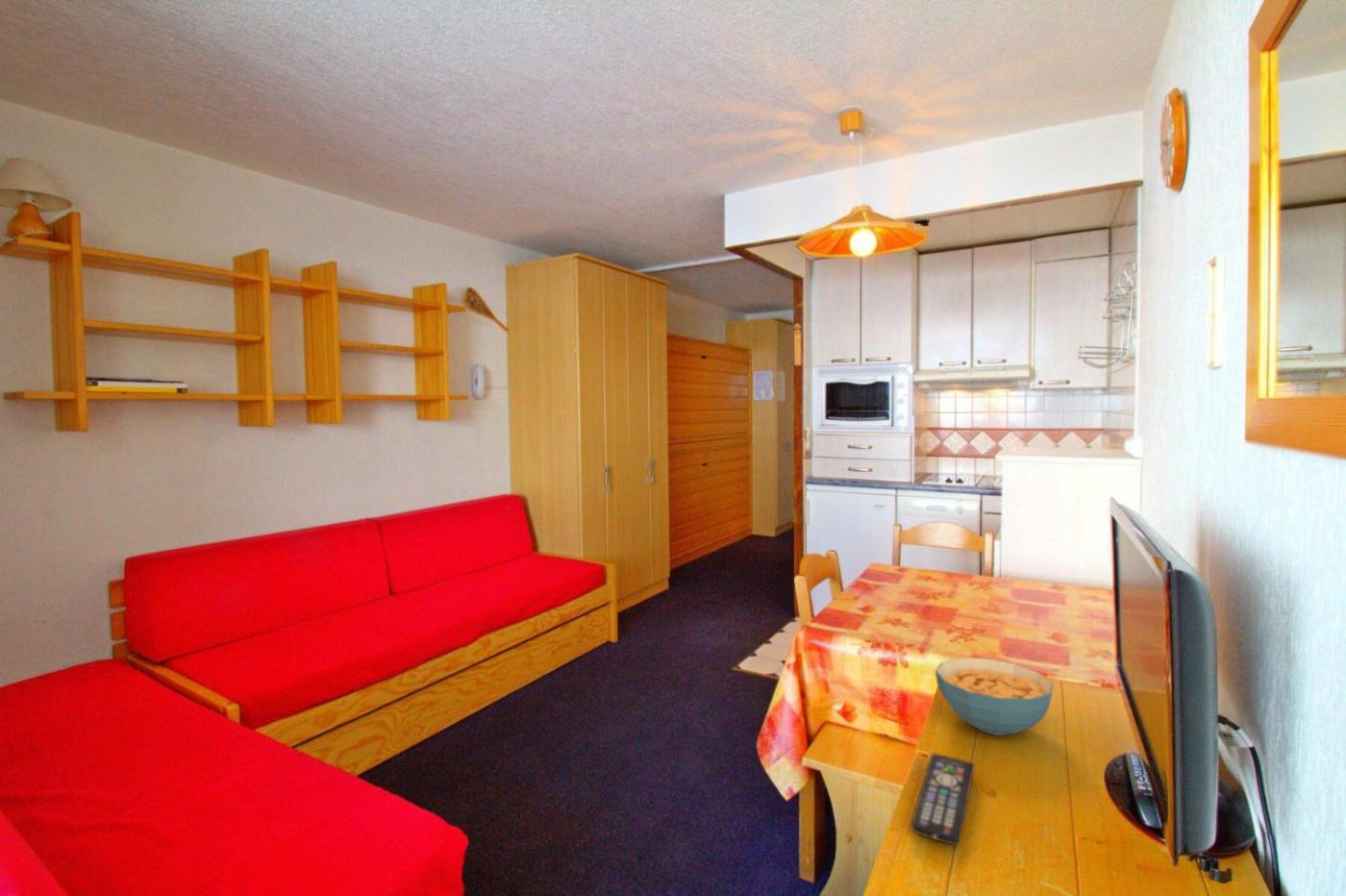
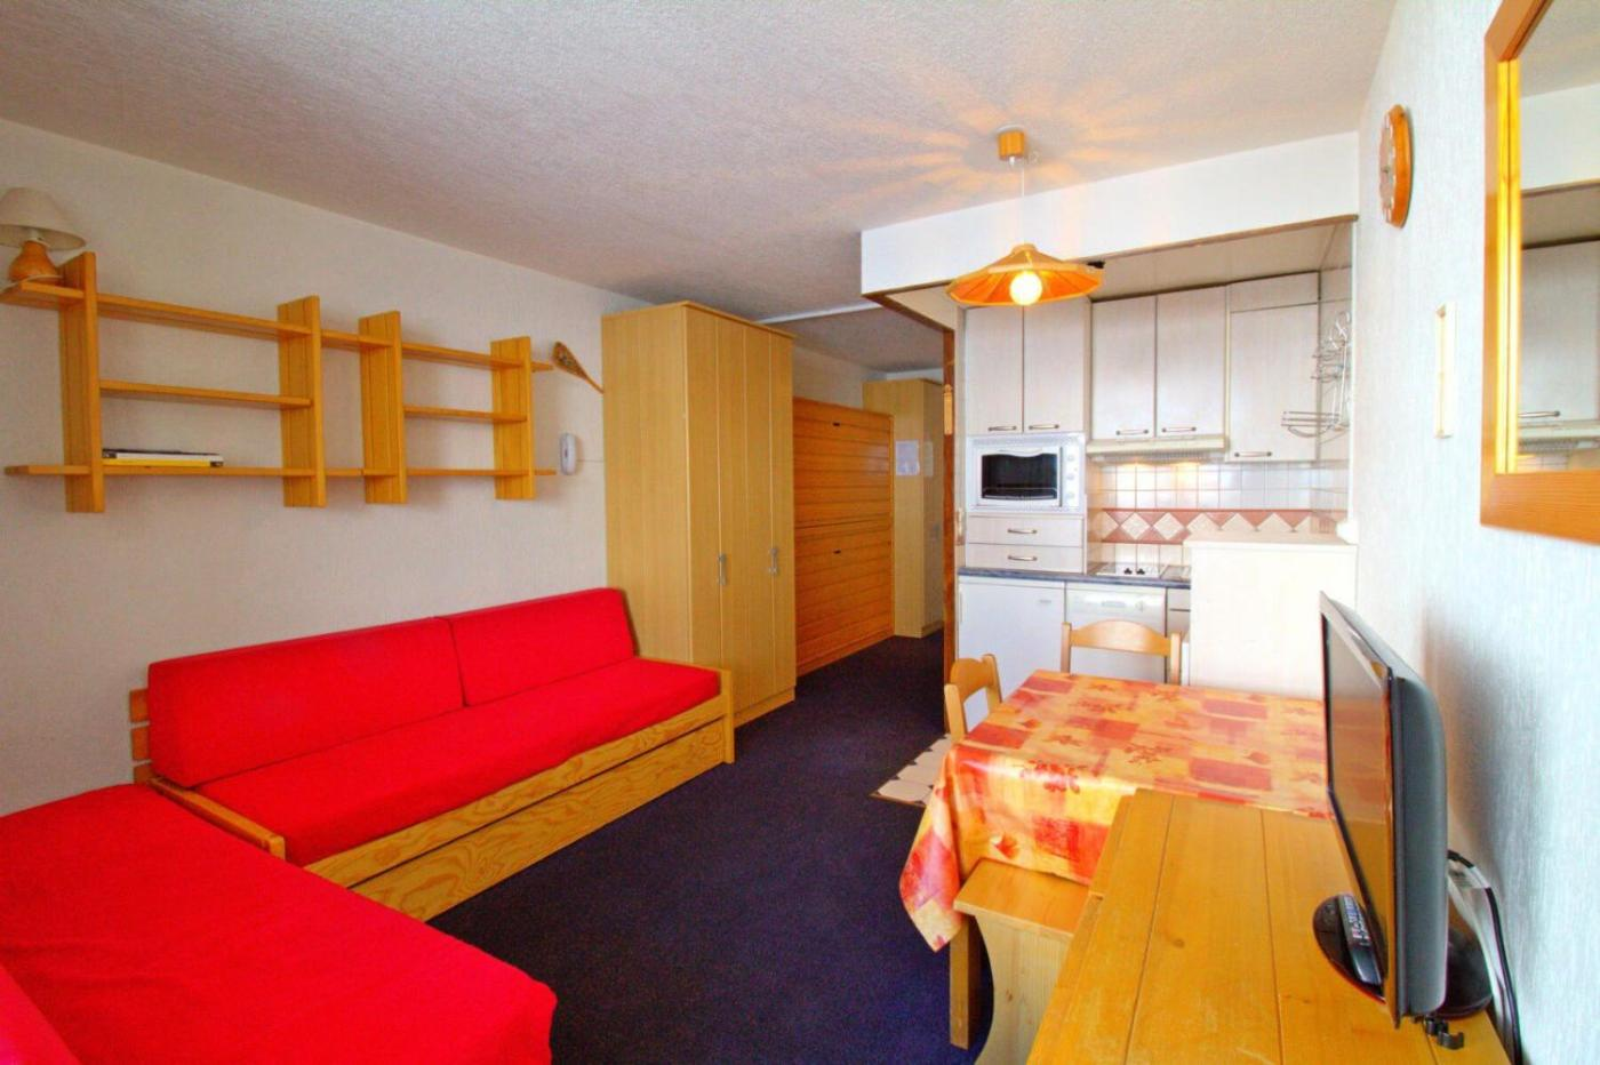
- cereal bowl [935,657,1055,736]
- remote control [910,752,976,846]
